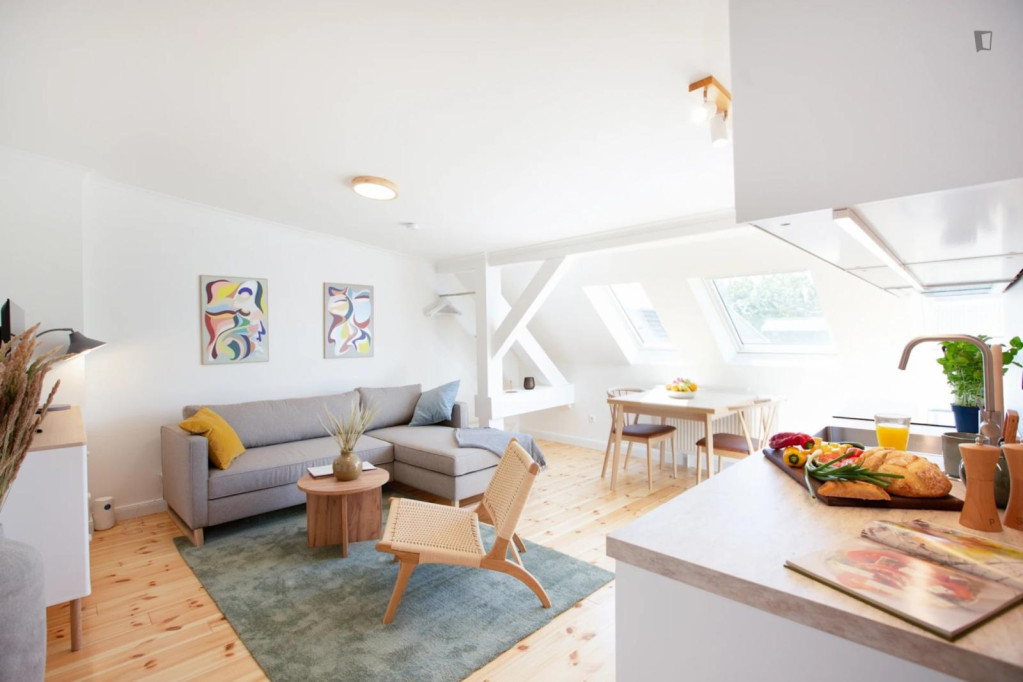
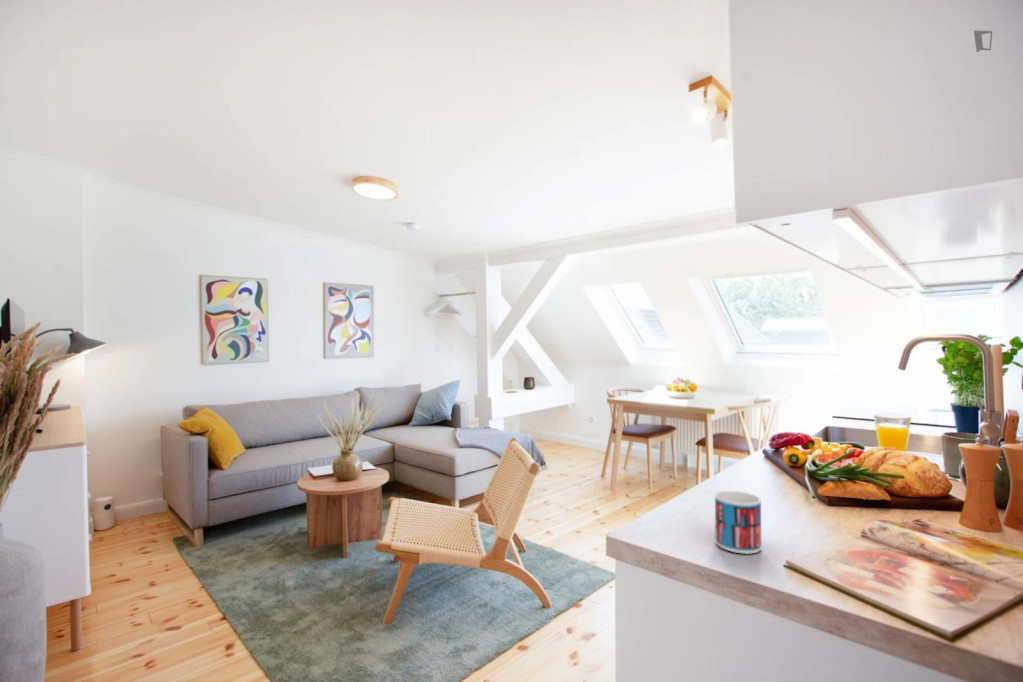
+ mug [714,490,762,555]
